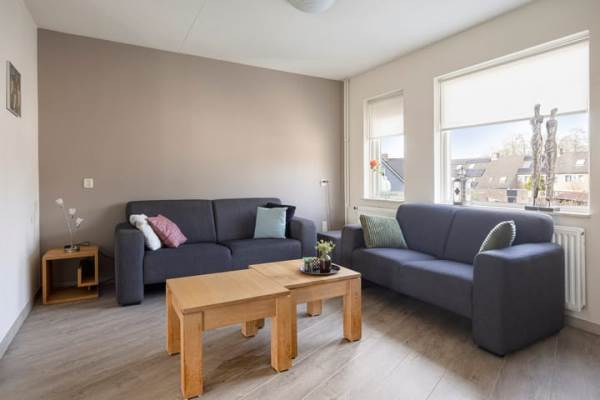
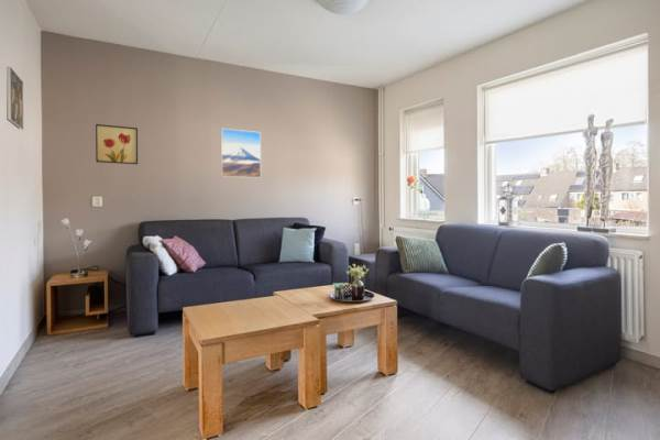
+ wall art [95,123,139,165]
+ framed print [220,128,262,179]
